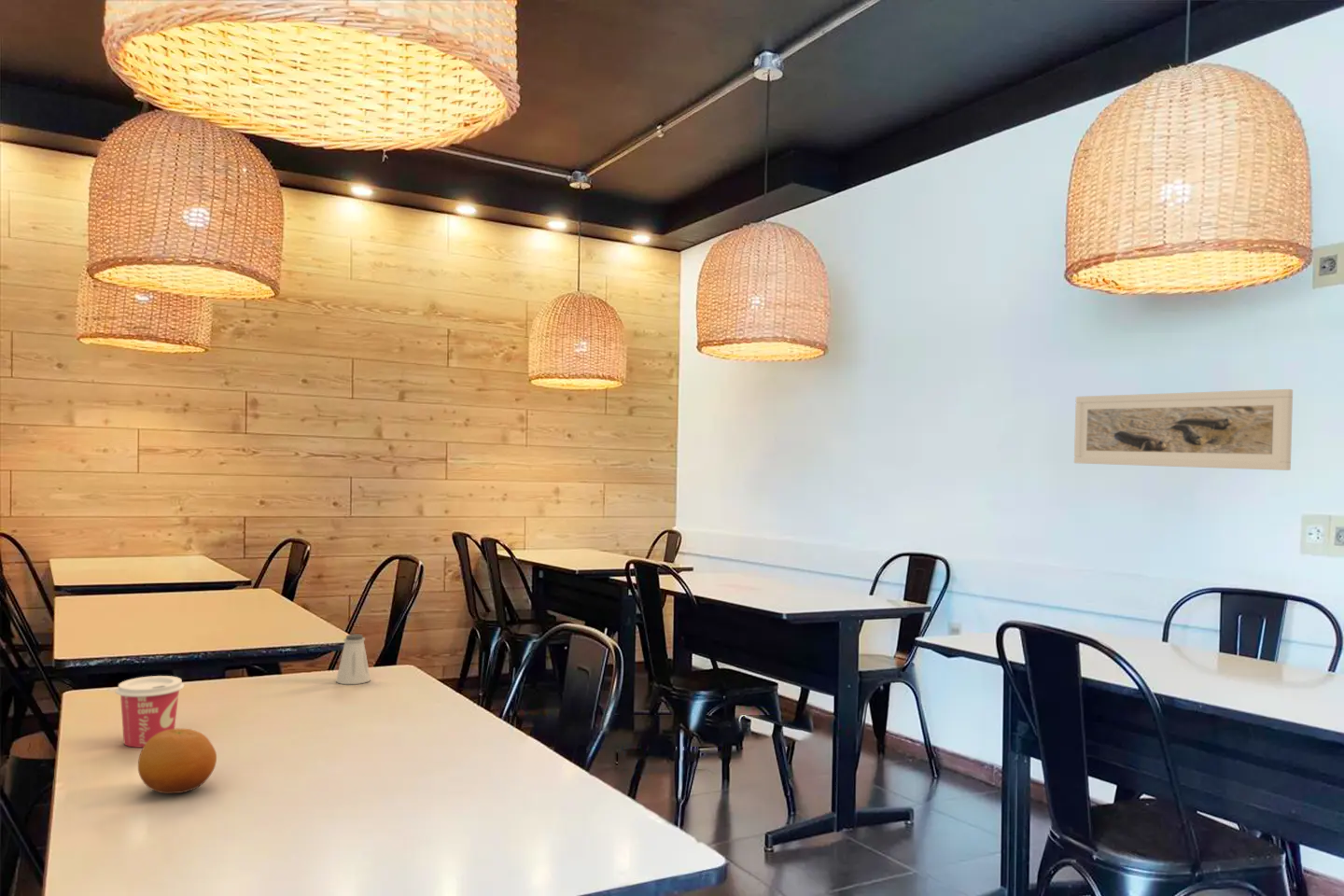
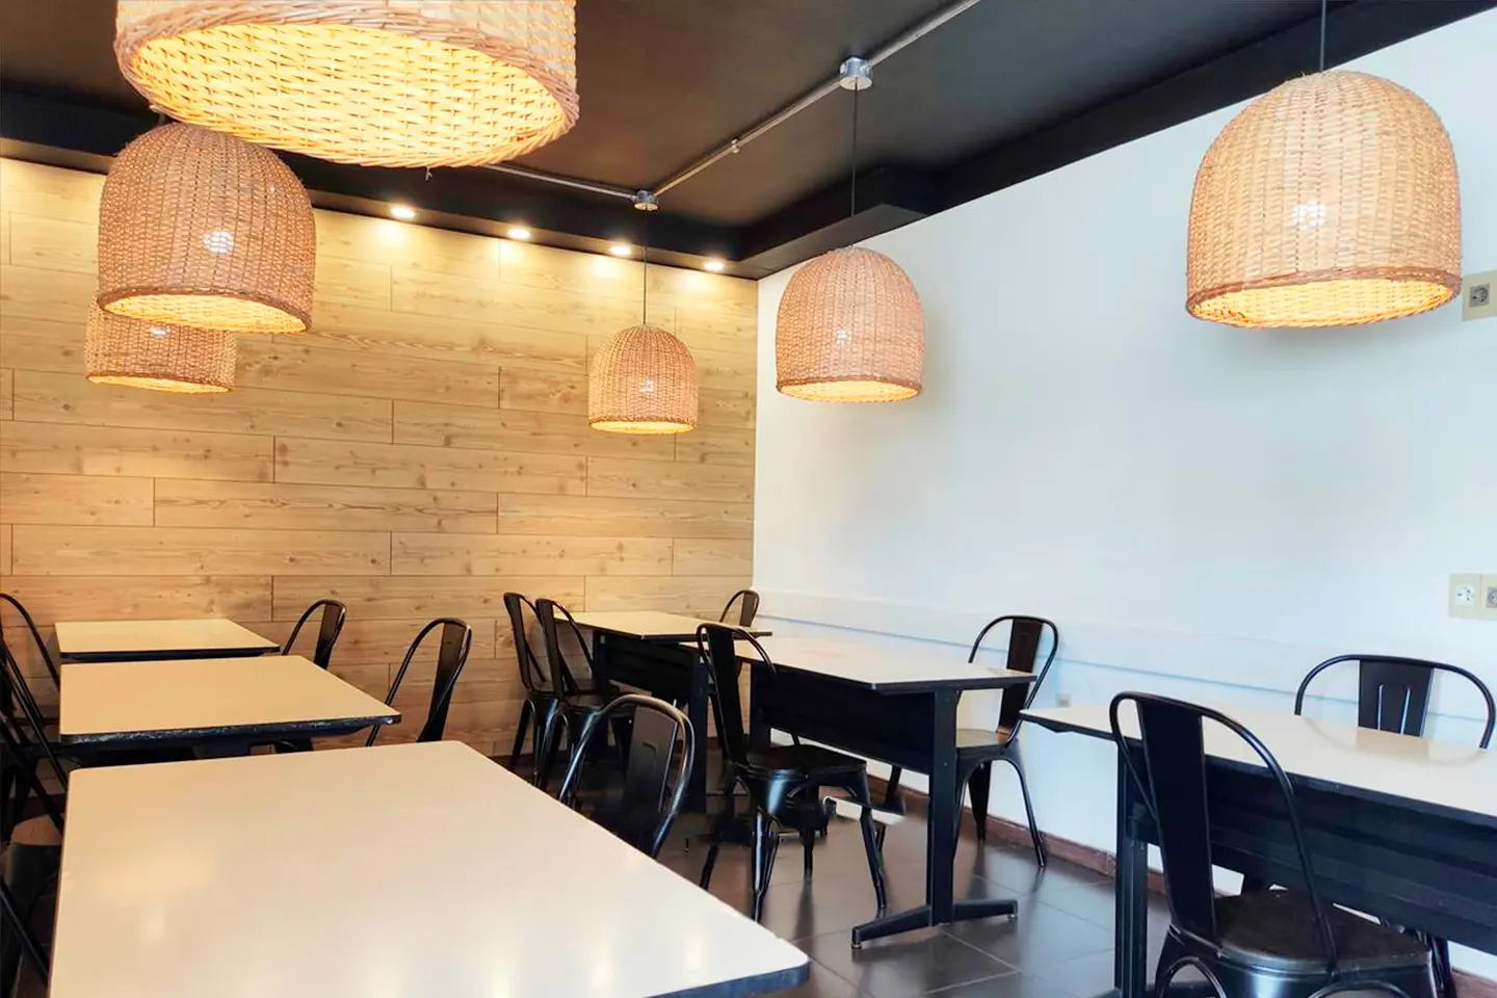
- cup [115,675,185,749]
- saltshaker [335,633,371,685]
- fruit [137,727,217,794]
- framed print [1073,388,1294,471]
